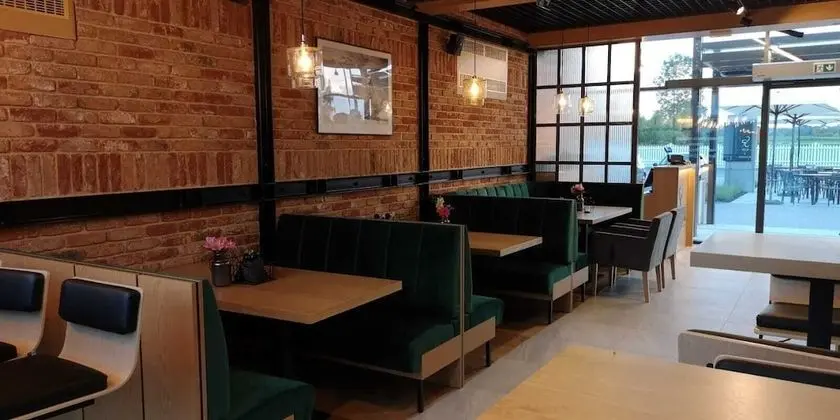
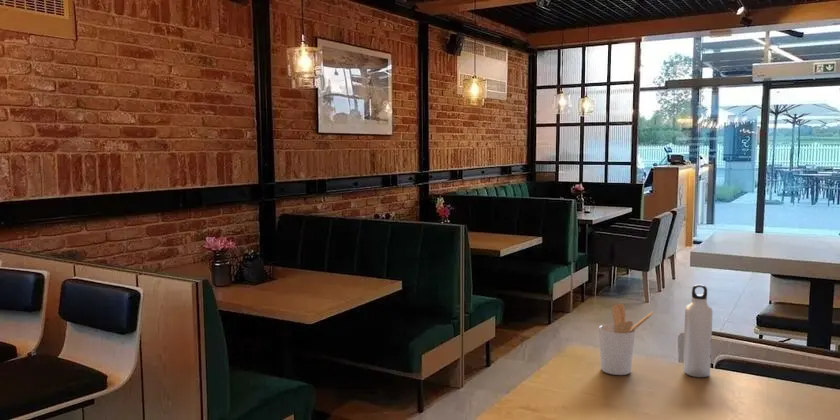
+ water bottle [682,284,713,378]
+ utensil holder [598,303,654,376]
